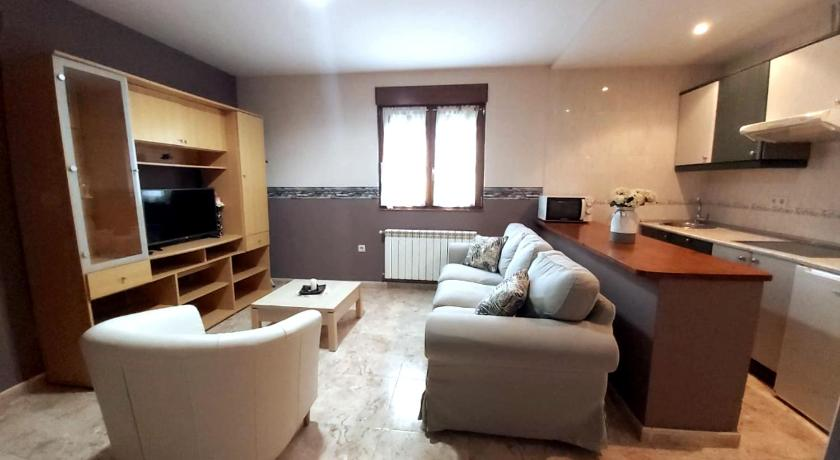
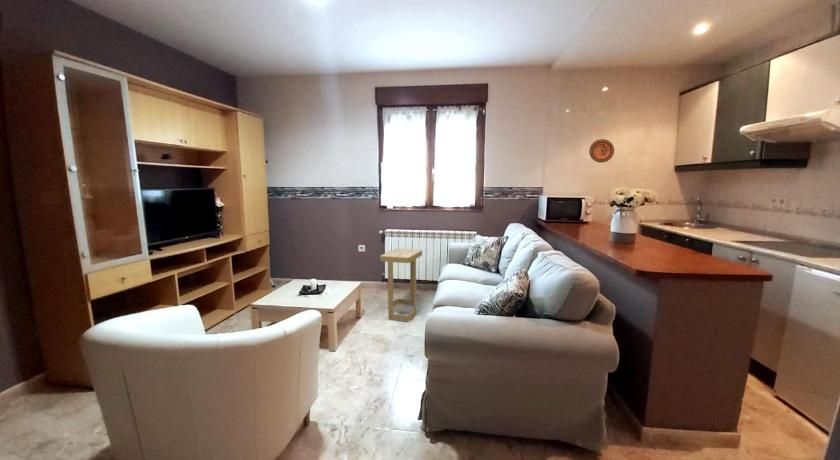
+ decorative plate [588,138,615,164]
+ side table [379,248,423,322]
